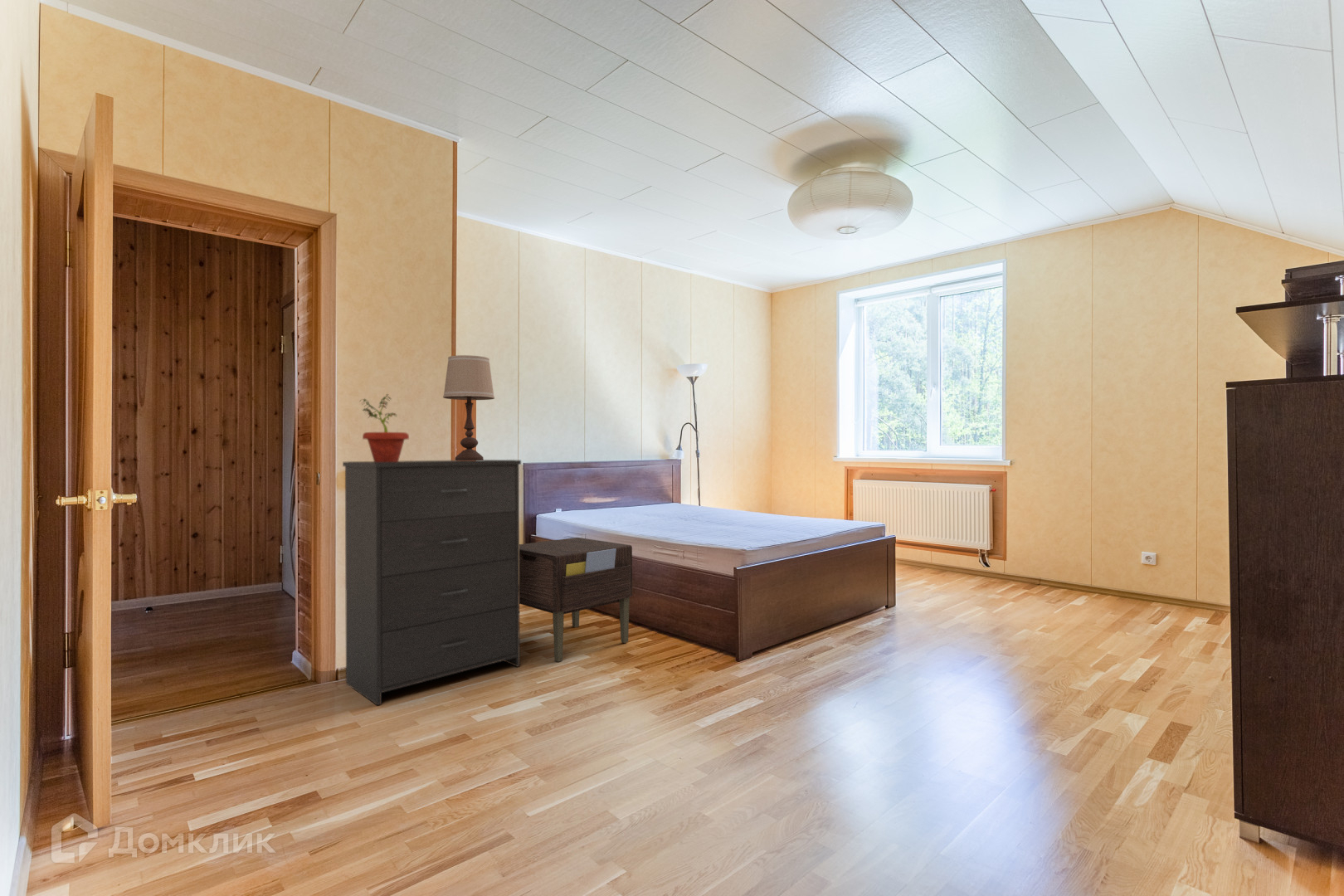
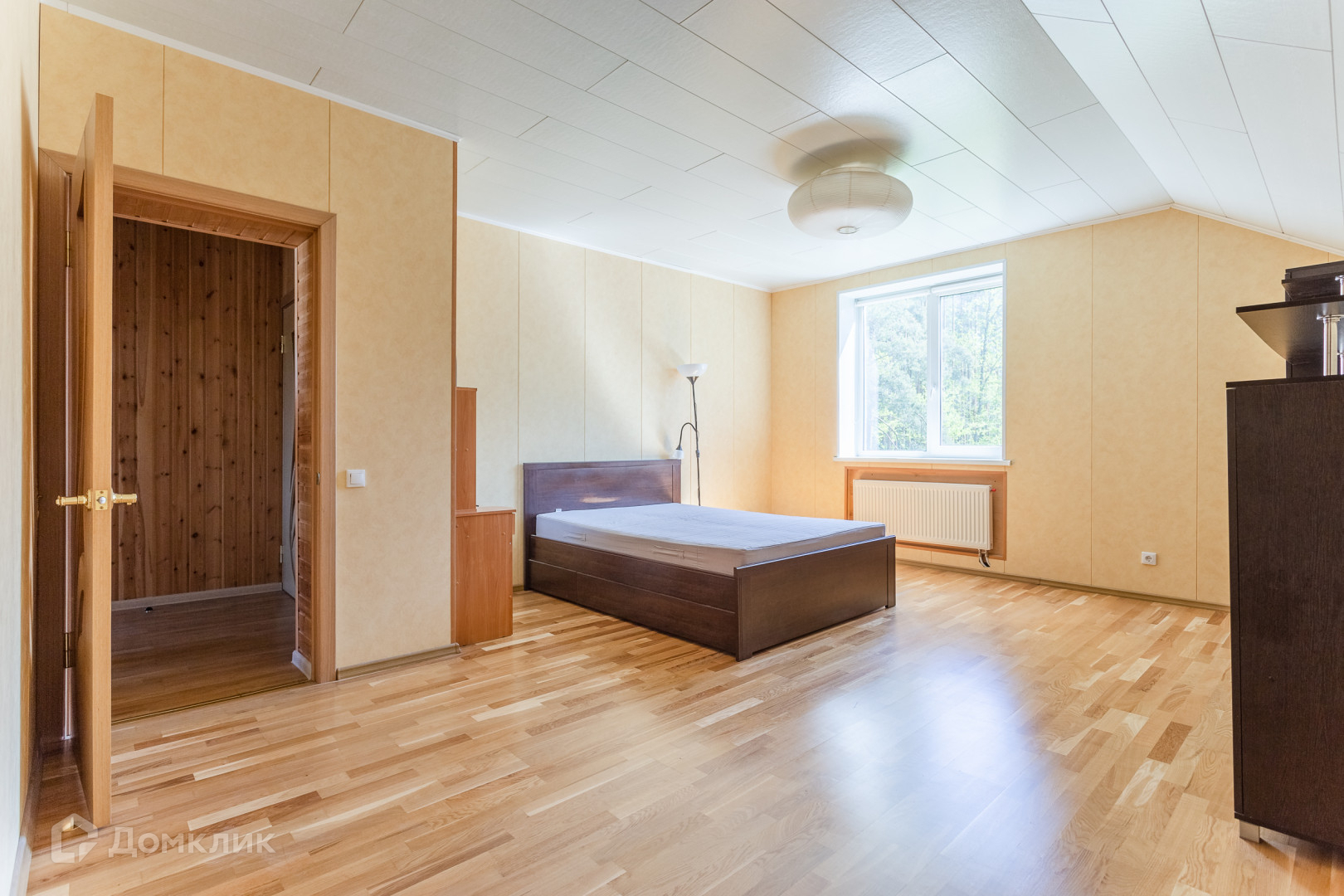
- potted plant [360,393,410,462]
- nightstand [519,537,633,662]
- table lamp [442,354,495,460]
- dresser [342,459,522,706]
